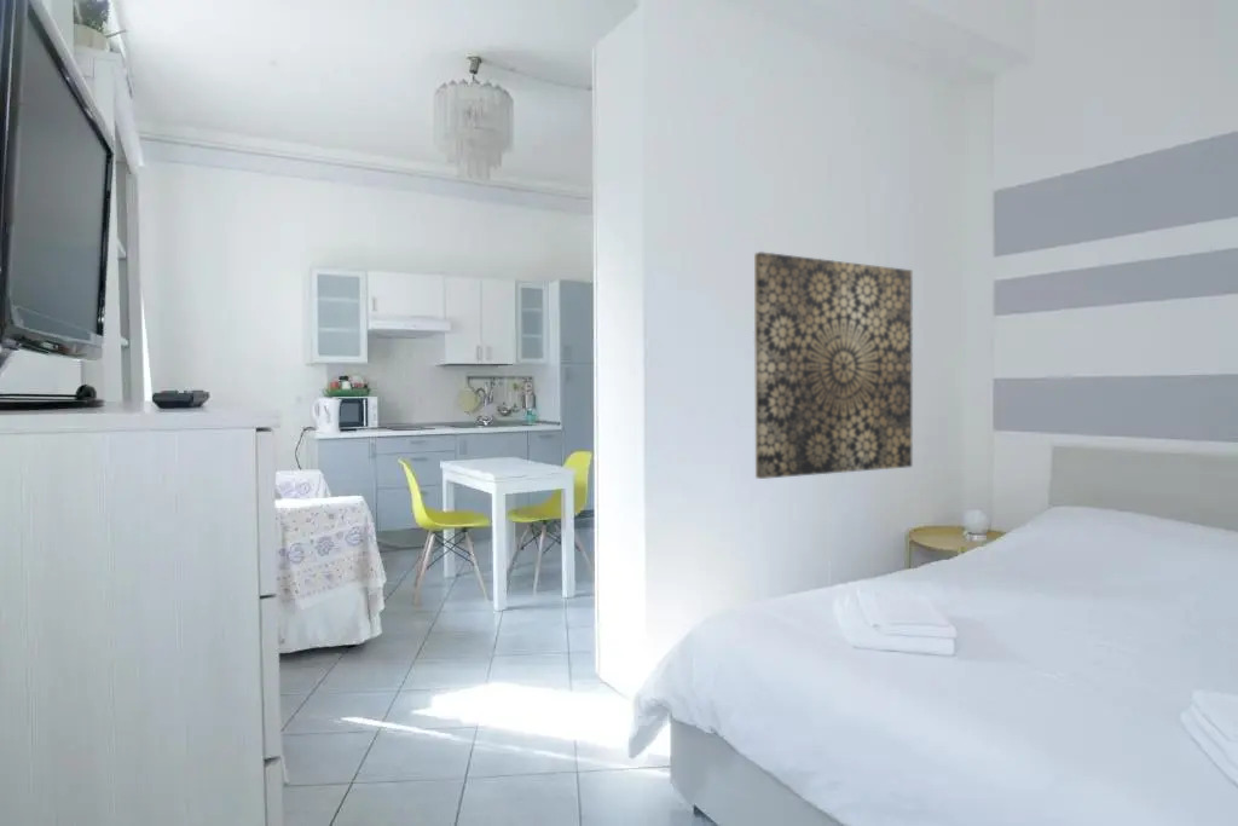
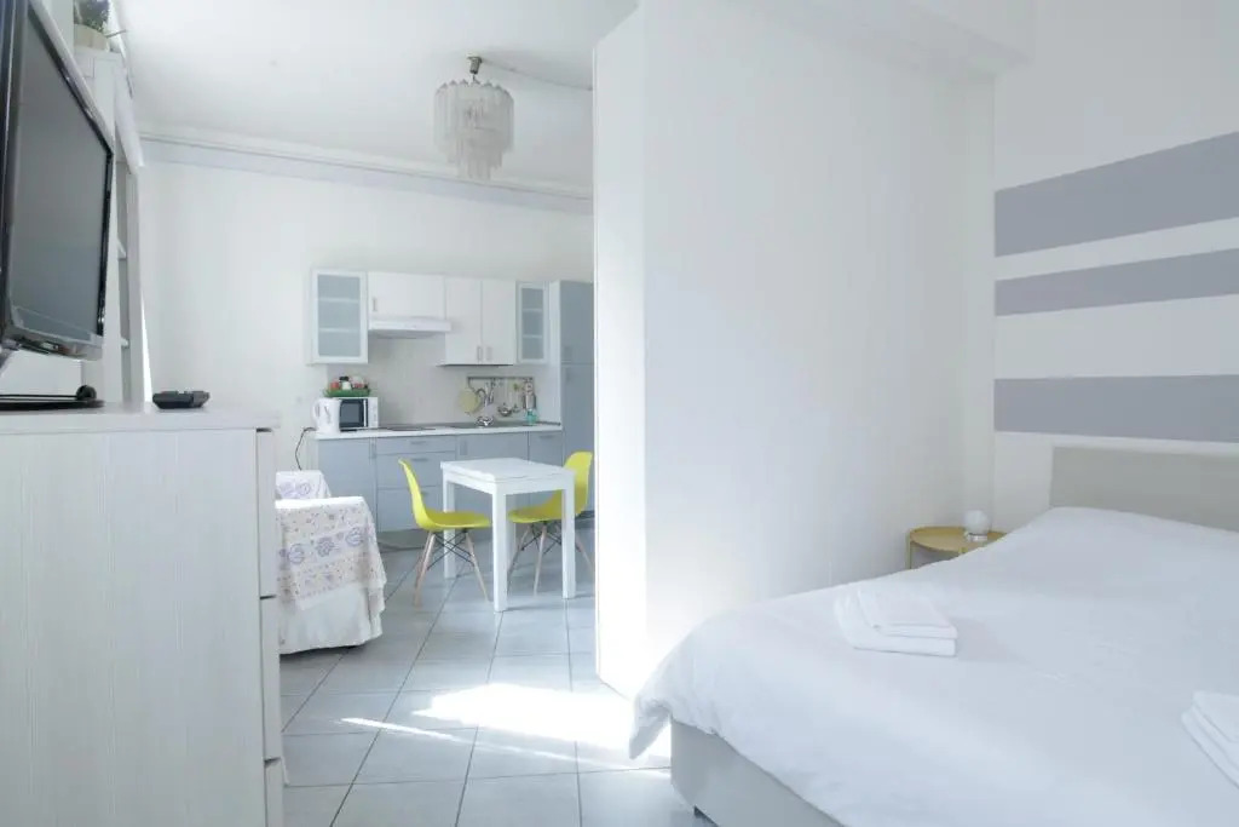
- wall art [753,250,913,480]
